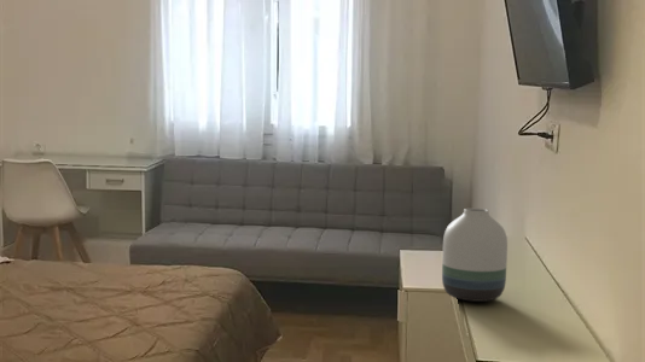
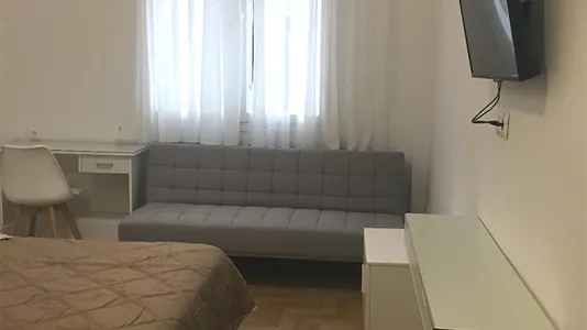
- vase [441,208,509,303]
